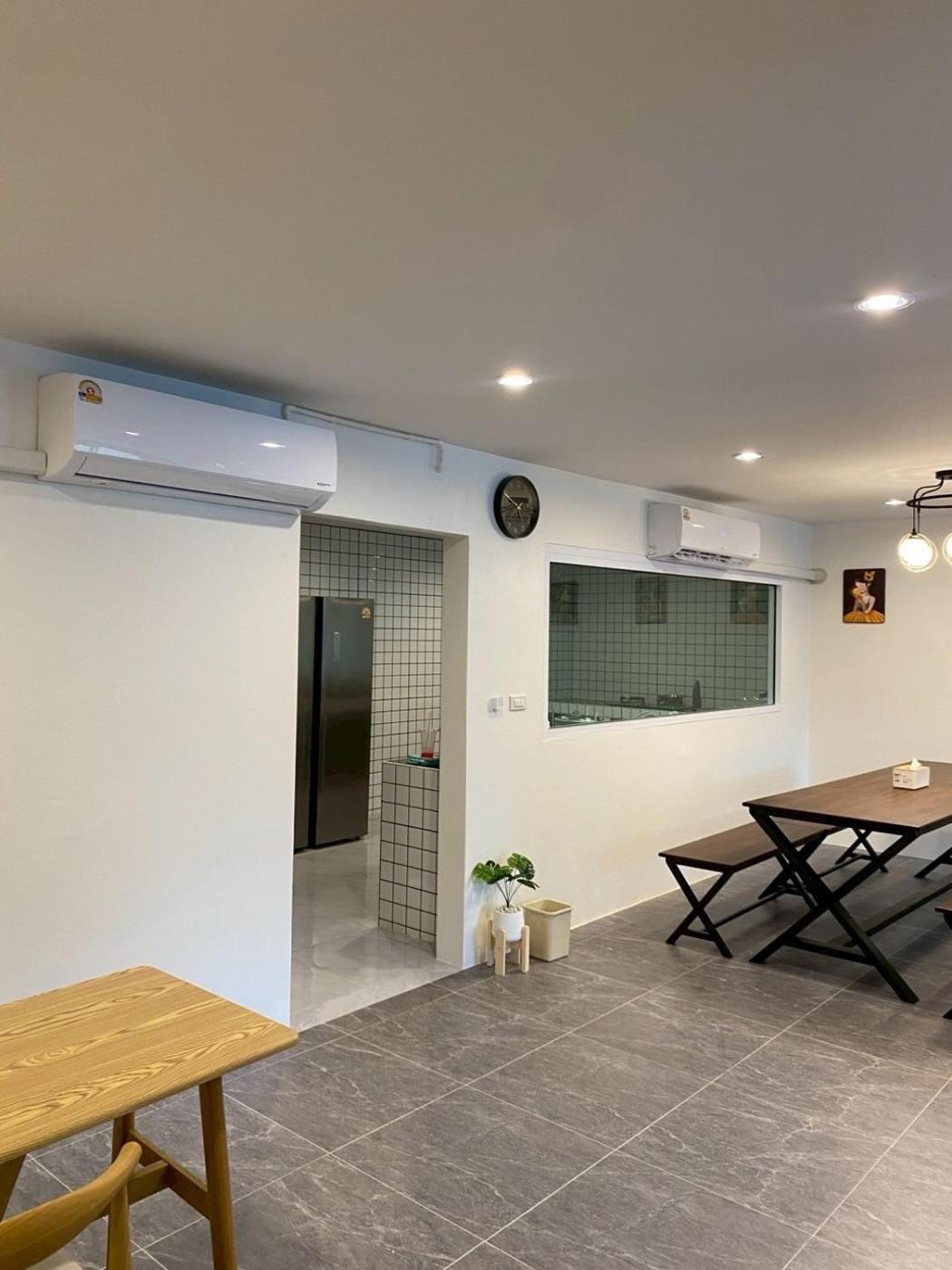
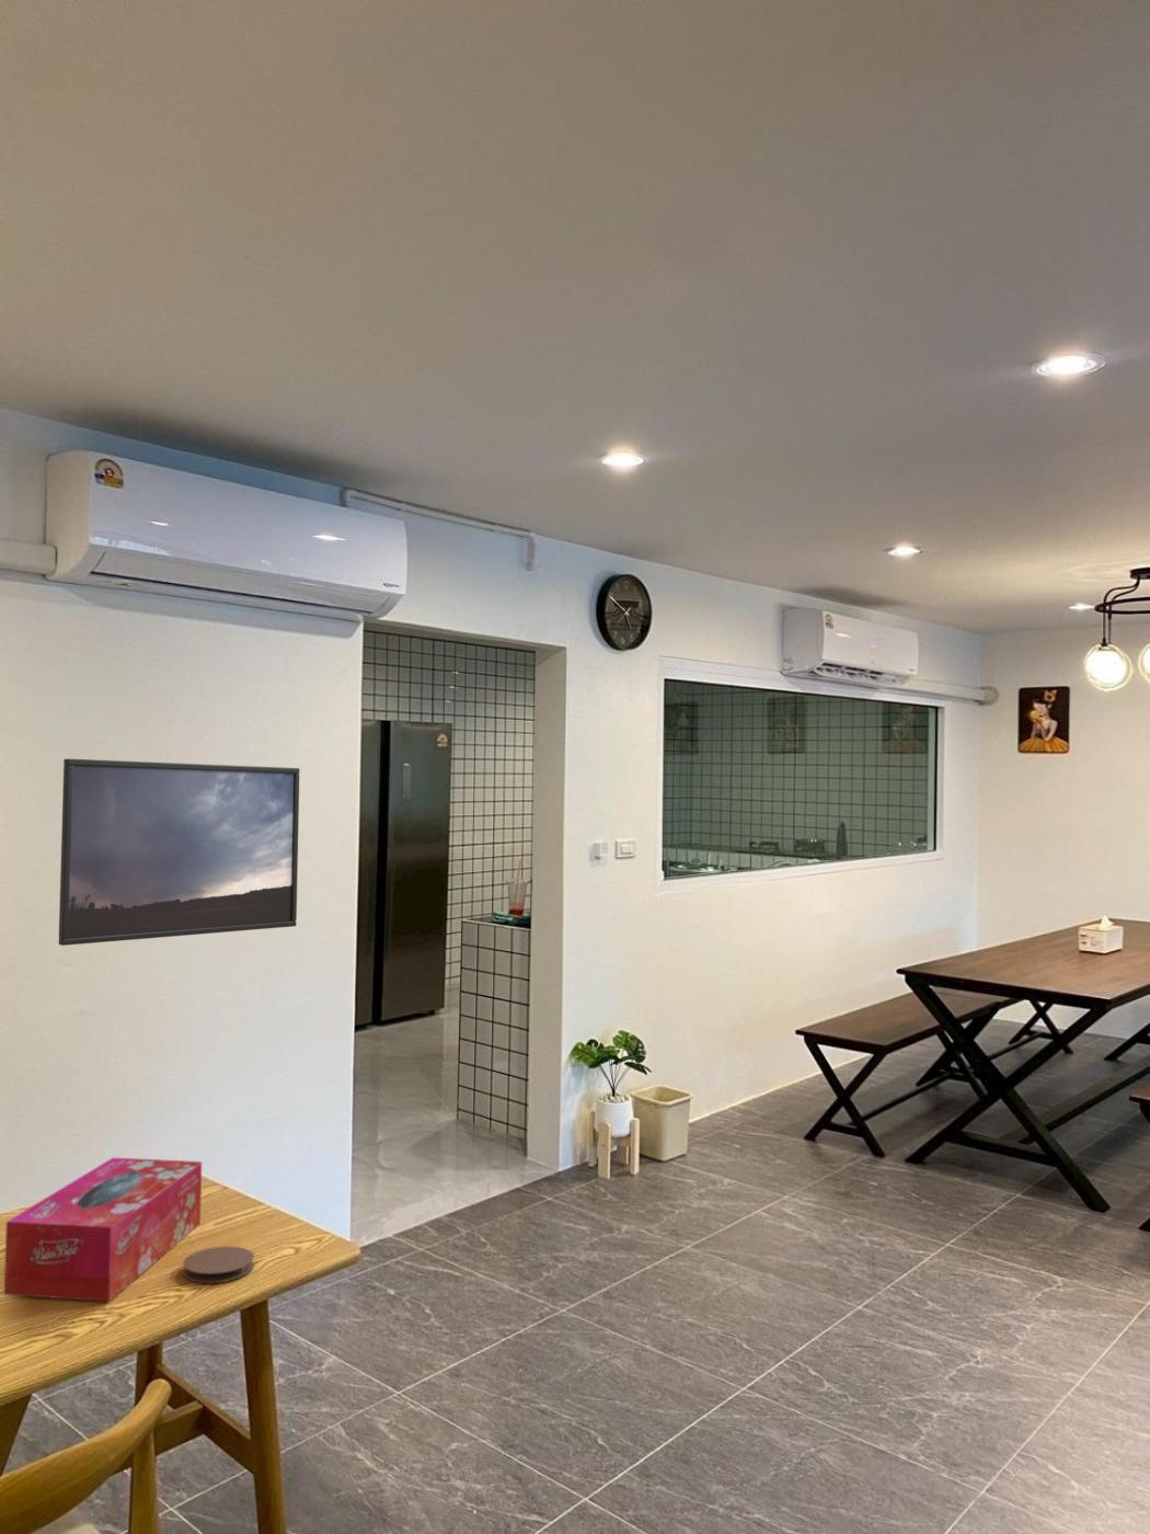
+ tissue box [4,1156,203,1303]
+ coaster [182,1245,255,1284]
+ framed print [58,759,301,947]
